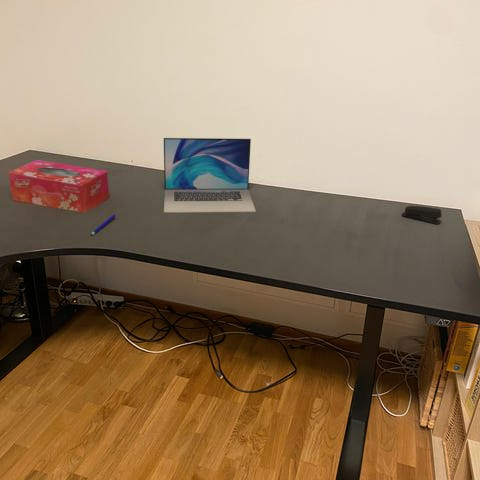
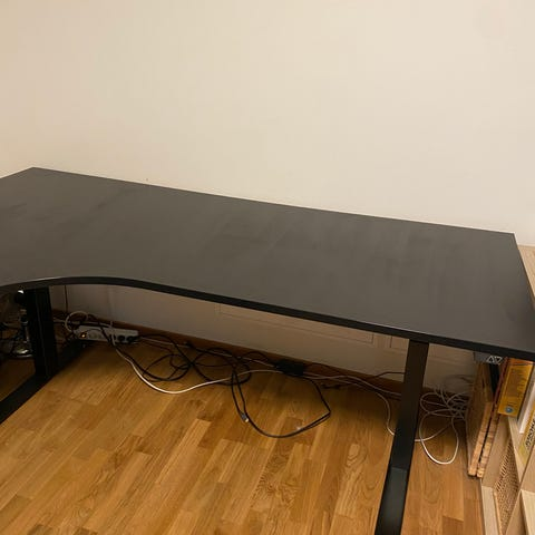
- pen [89,214,116,237]
- laptop [163,137,257,214]
- stapler [401,205,443,225]
- tissue box [7,159,110,213]
